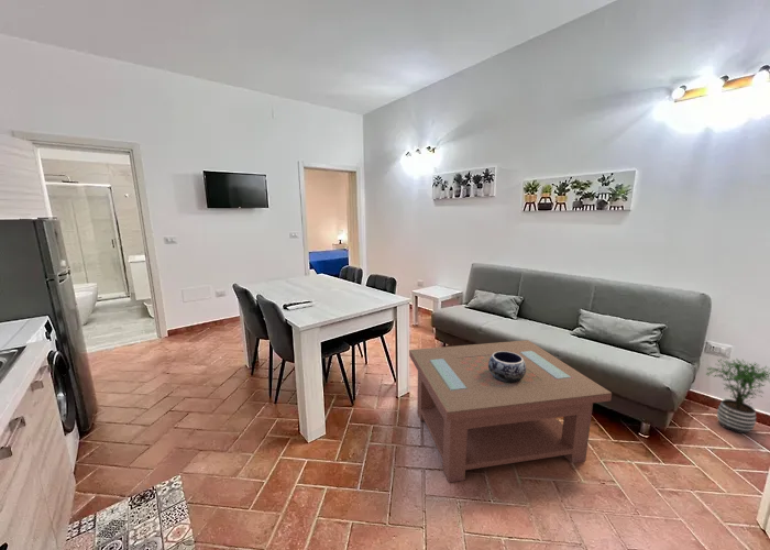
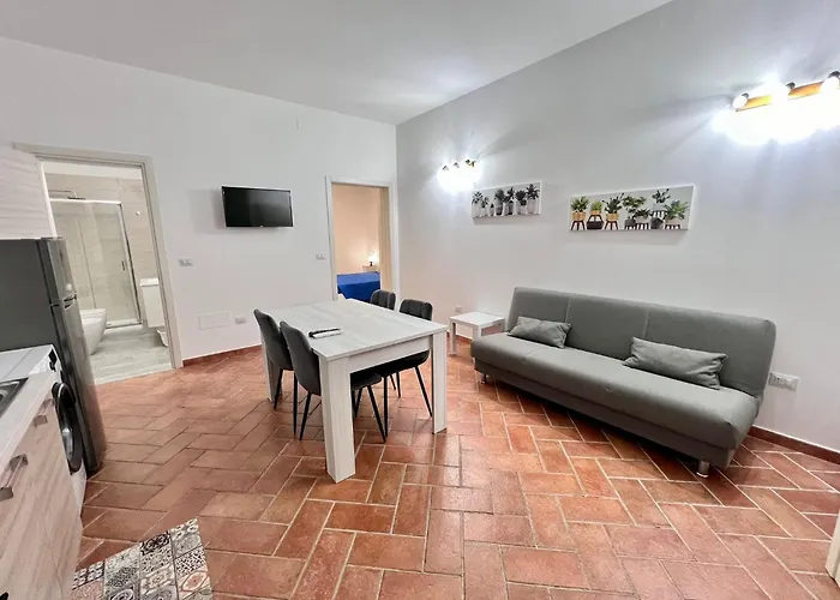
- decorative bowl [488,351,526,383]
- coffee table [408,339,613,483]
- potted plant [704,358,770,435]
